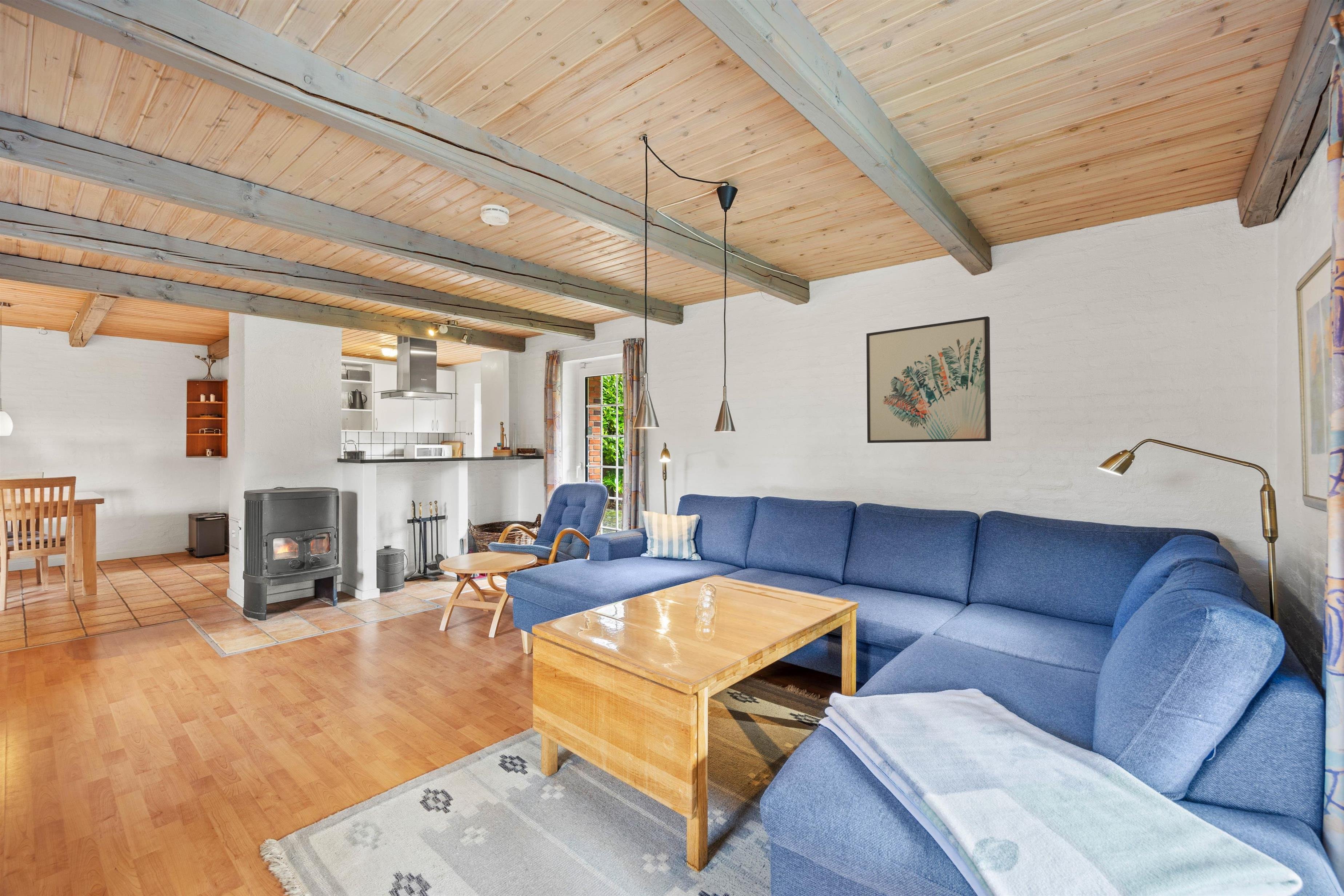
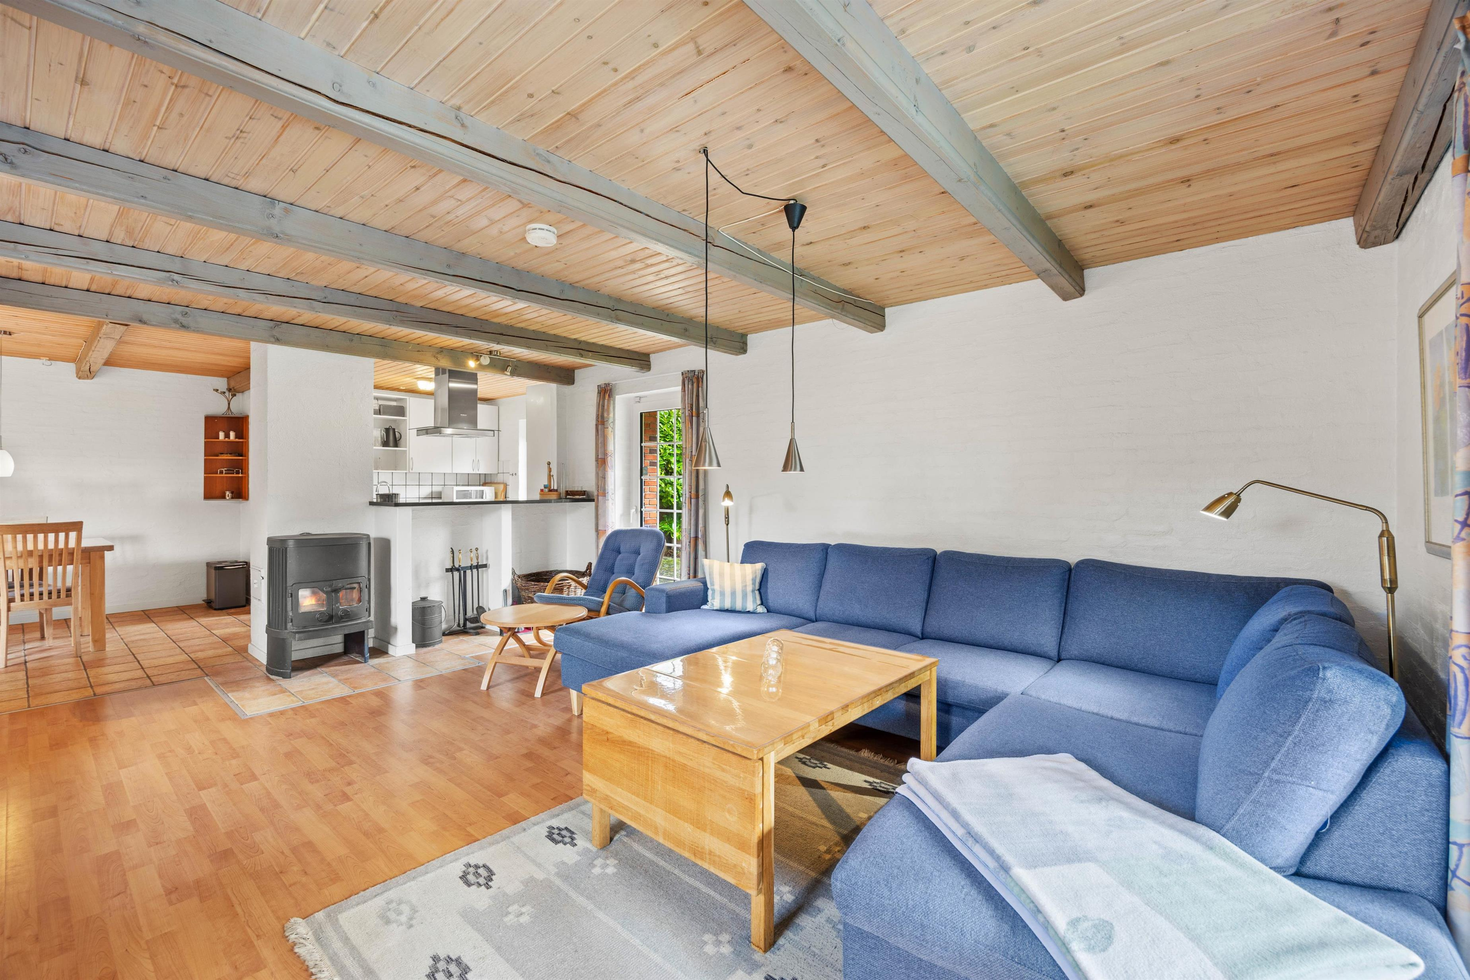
- wall art [866,316,991,443]
